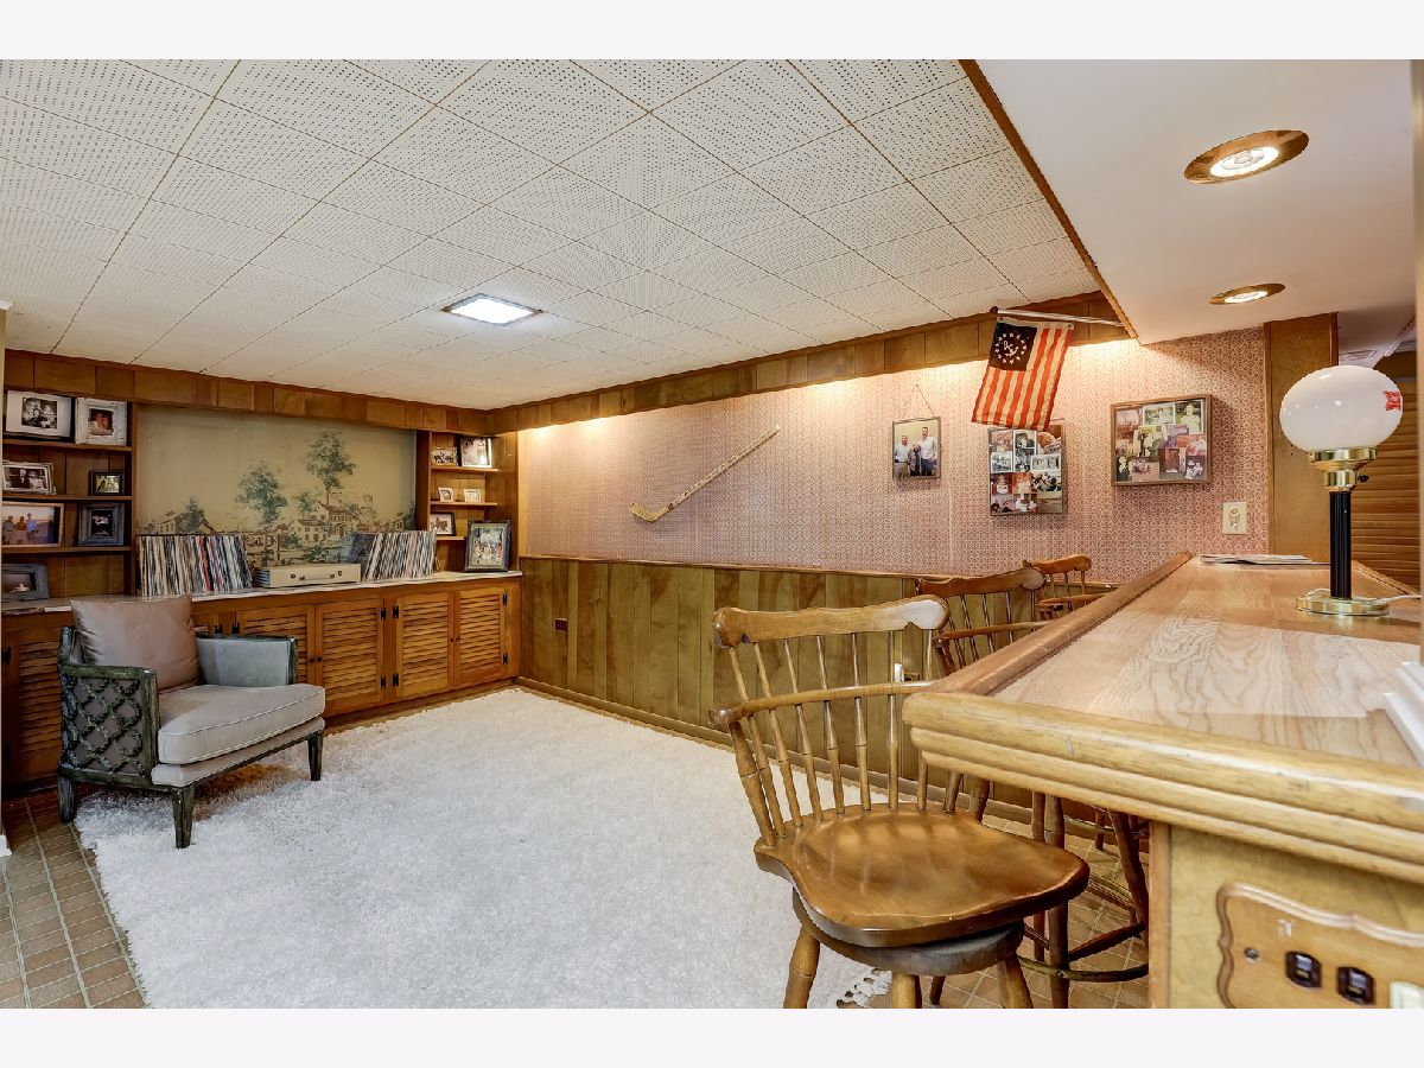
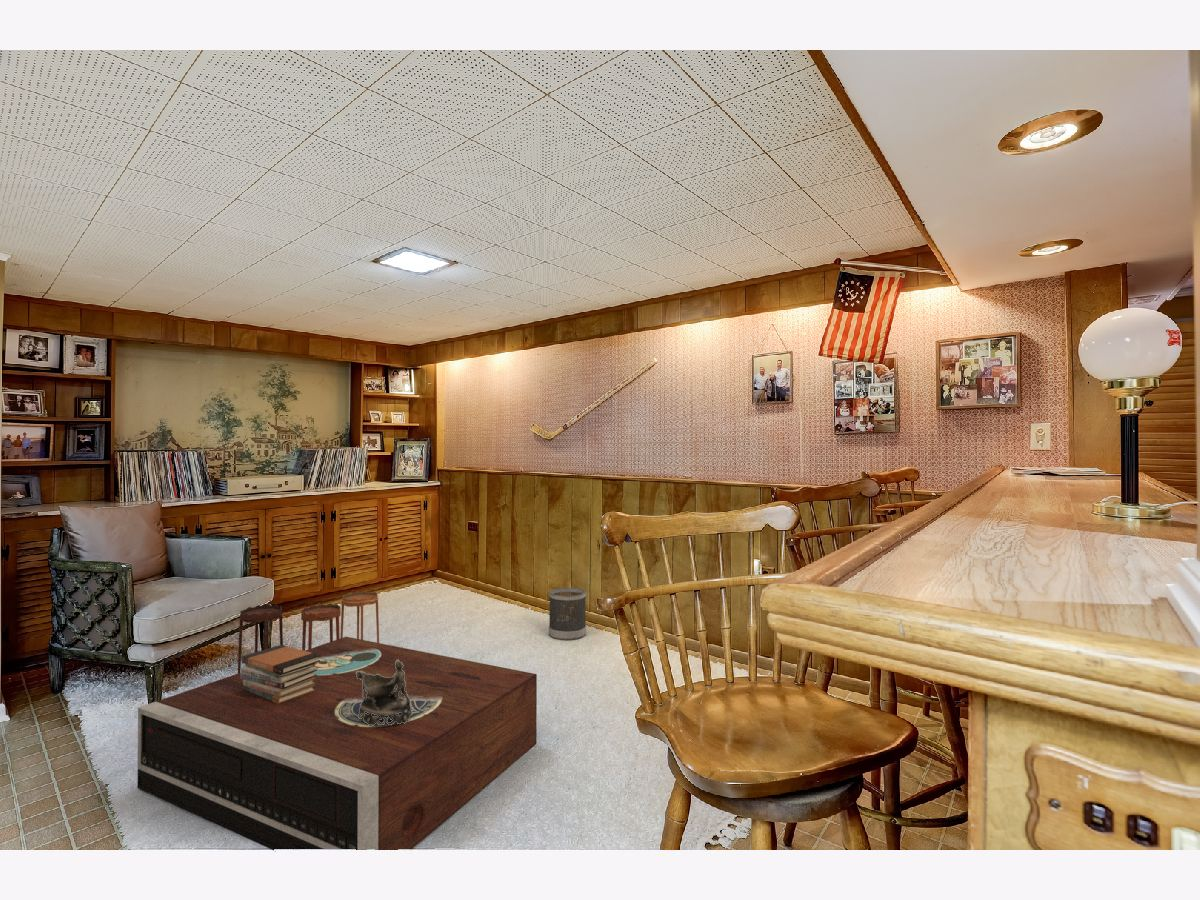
+ wastebasket [548,587,587,641]
+ side table [237,590,380,674]
+ decorative bowl [356,660,412,726]
+ stereo [136,636,538,851]
+ book stack [240,644,321,704]
